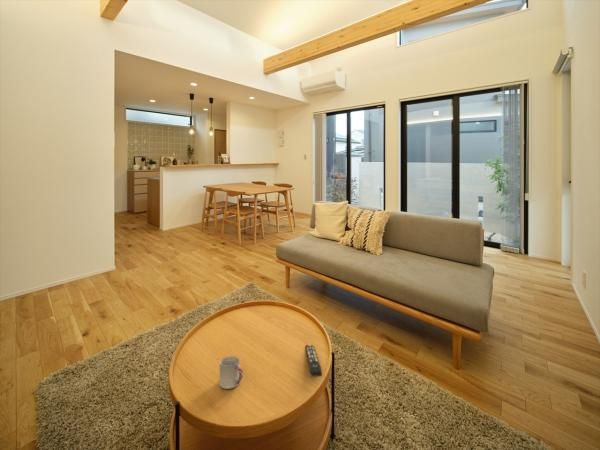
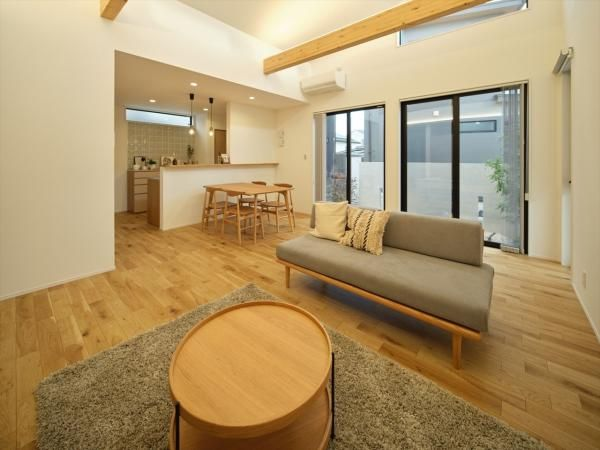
- remote control [304,344,323,378]
- cup [219,355,244,390]
